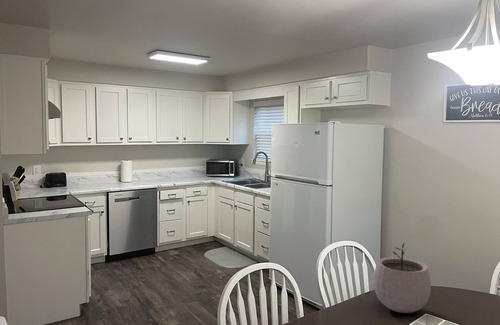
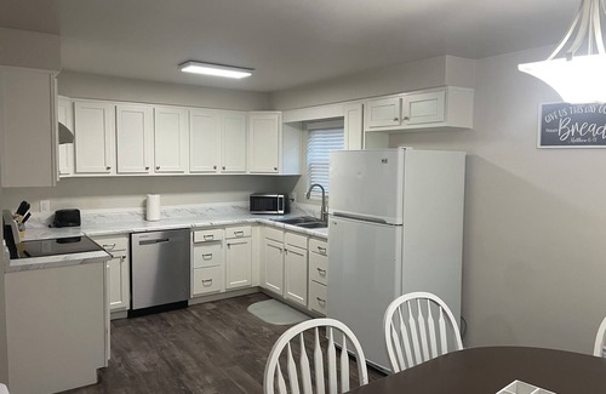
- plant pot [372,243,432,314]
